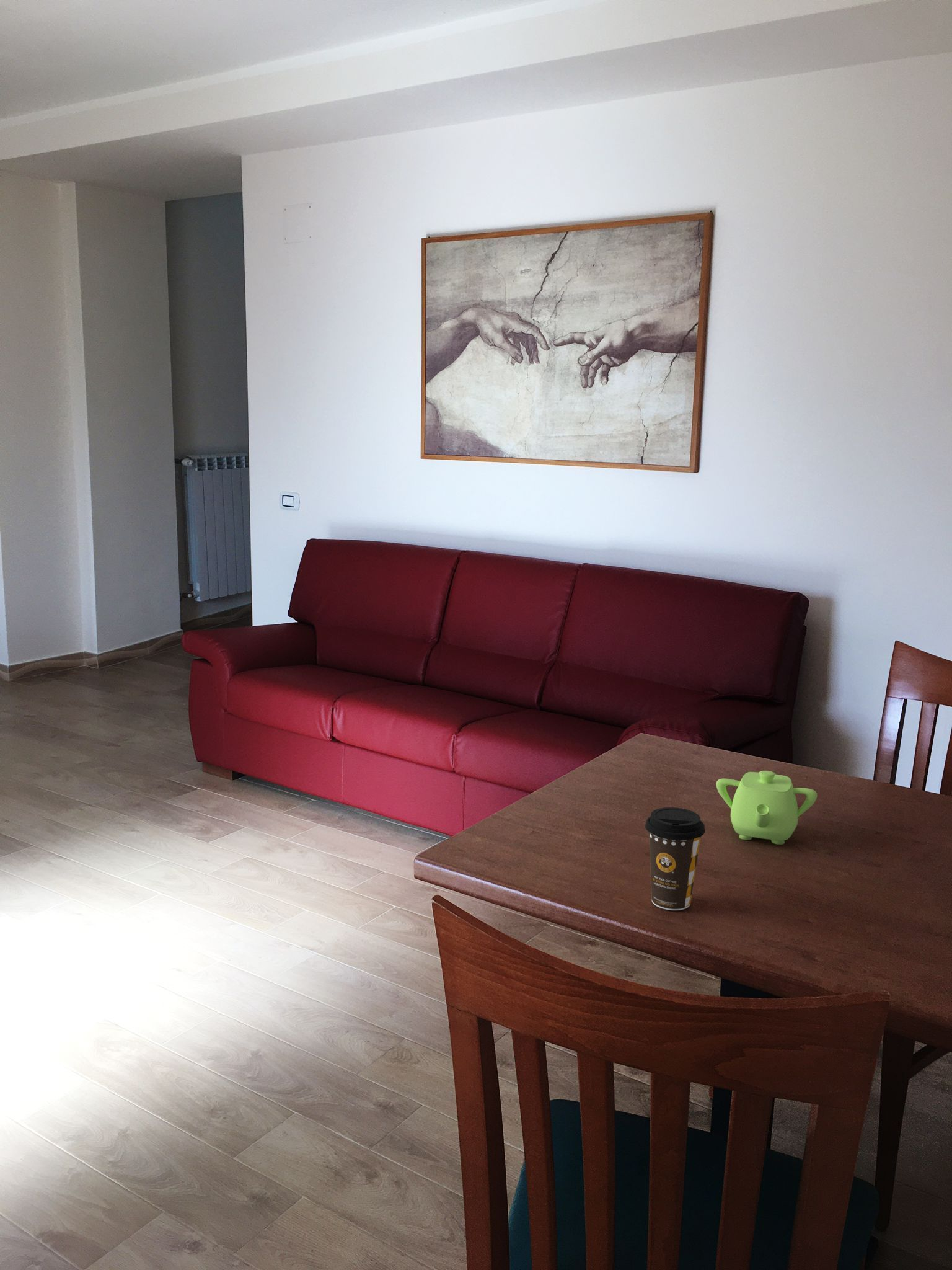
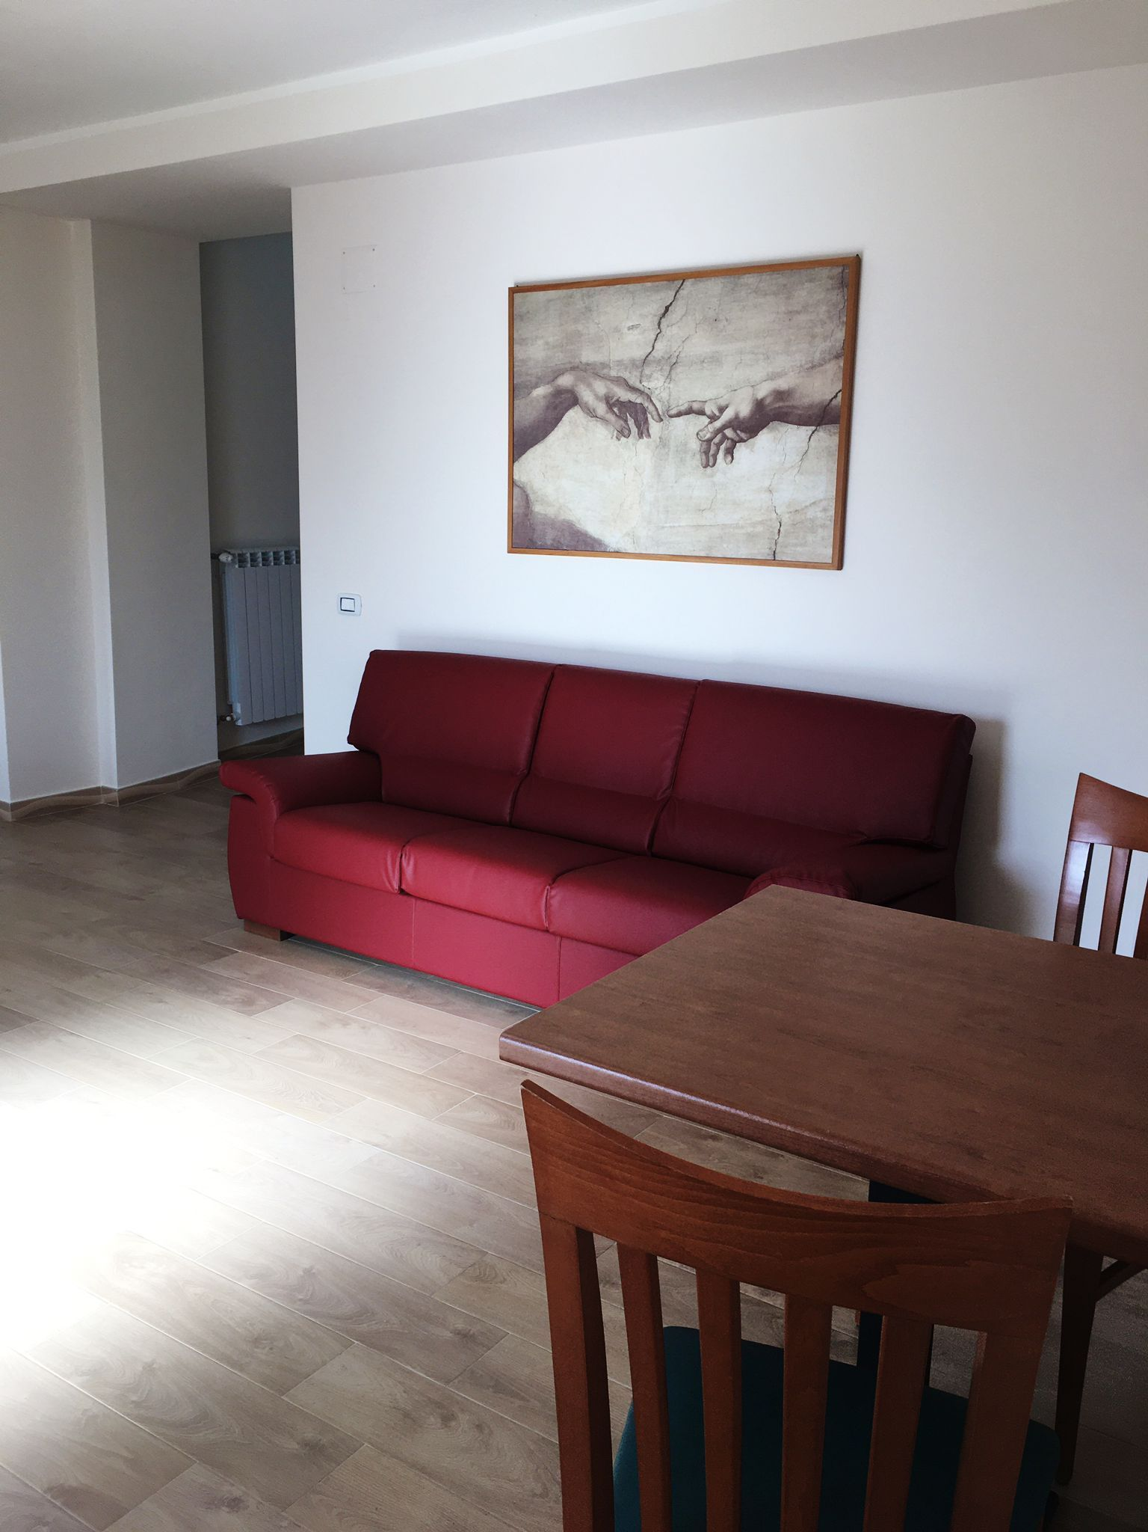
- teapot [716,770,818,845]
- coffee cup [645,807,706,911]
